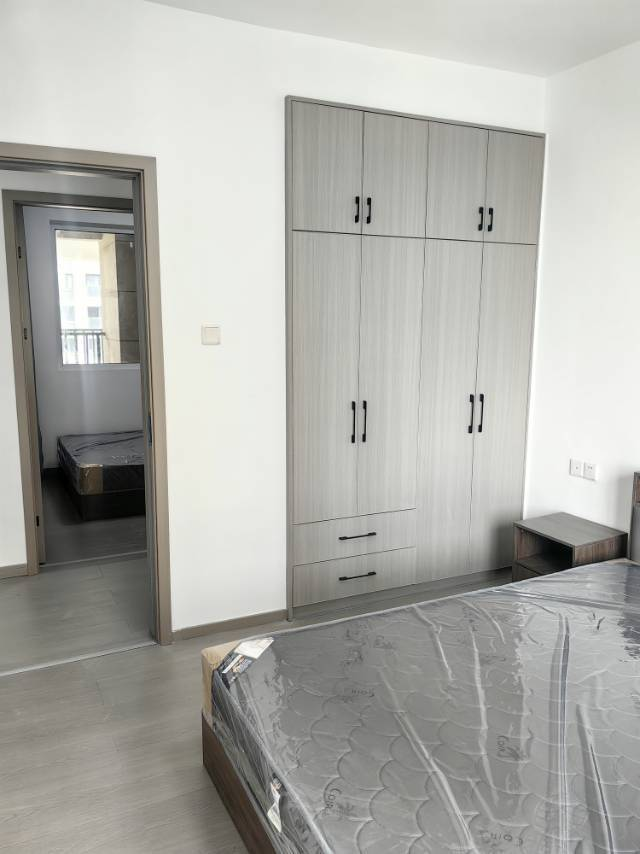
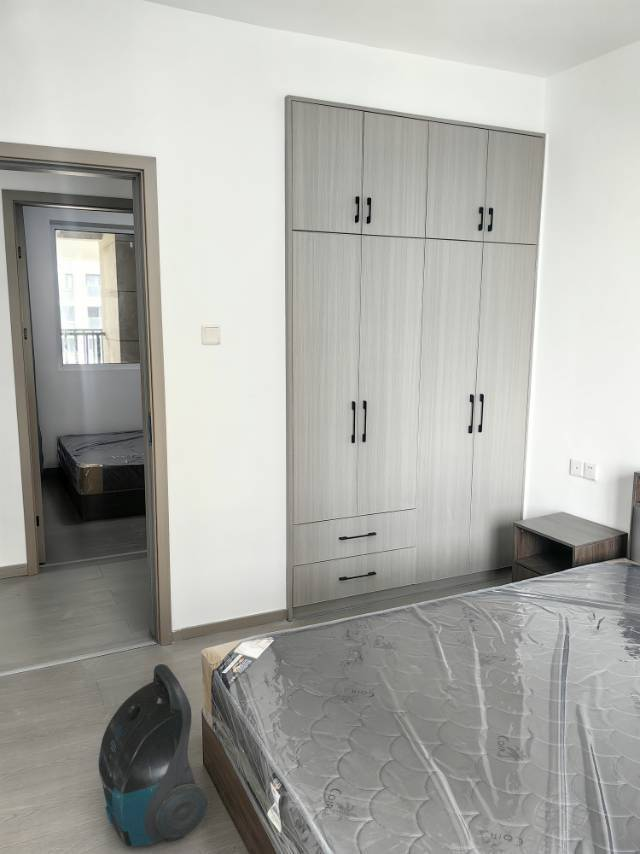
+ vacuum cleaner [98,663,209,847]
